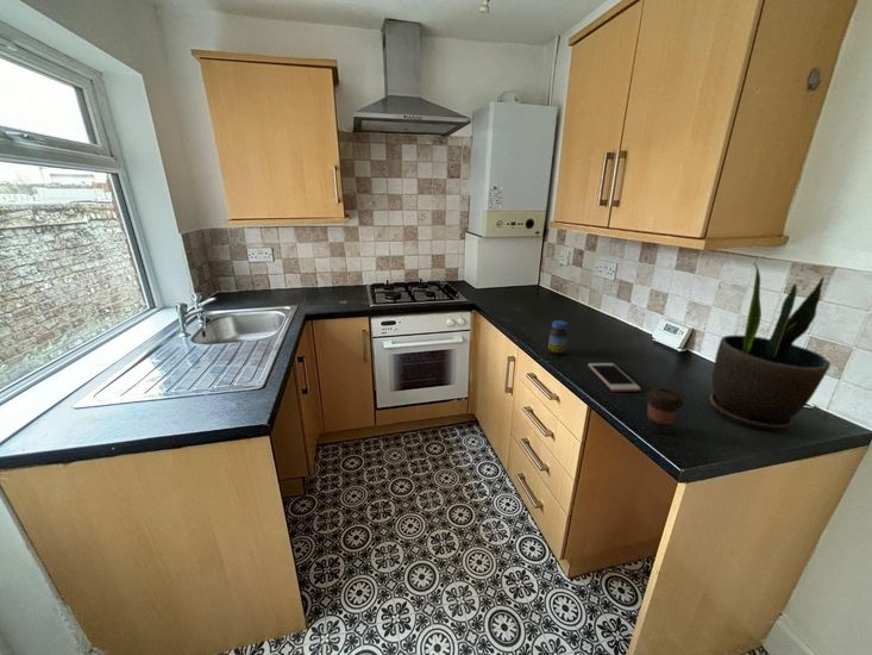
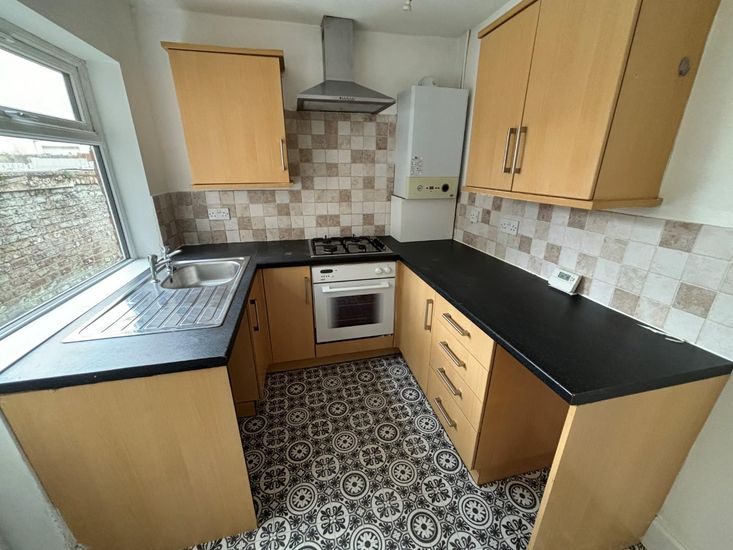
- coffee cup [646,387,684,435]
- cell phone [586,362,642,393]
- jar [547,319,569,356]
- potted plant [709,261,832,432]
